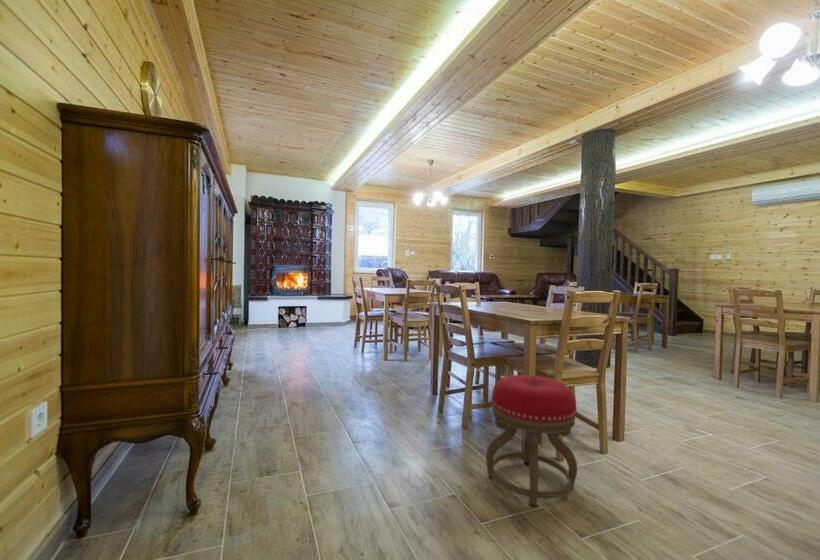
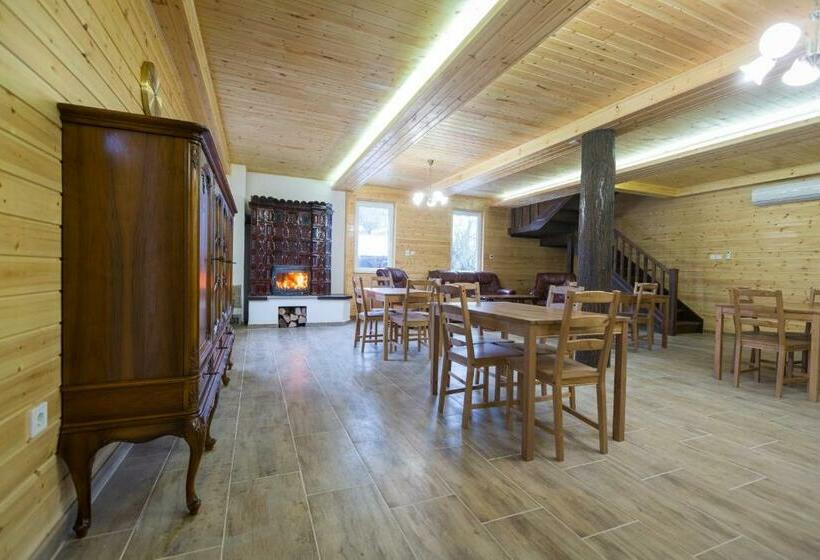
- stool [485,374,578,507]
